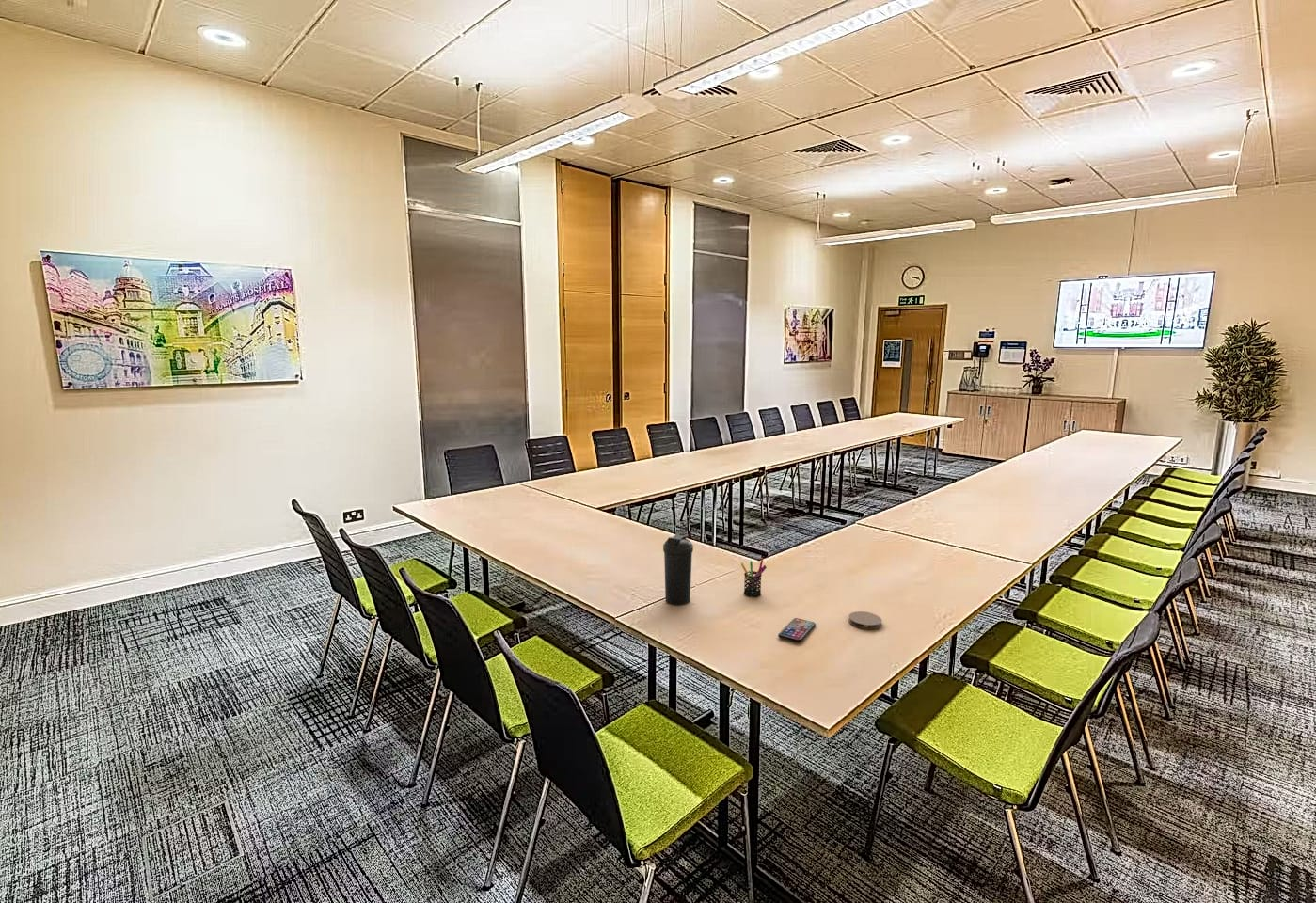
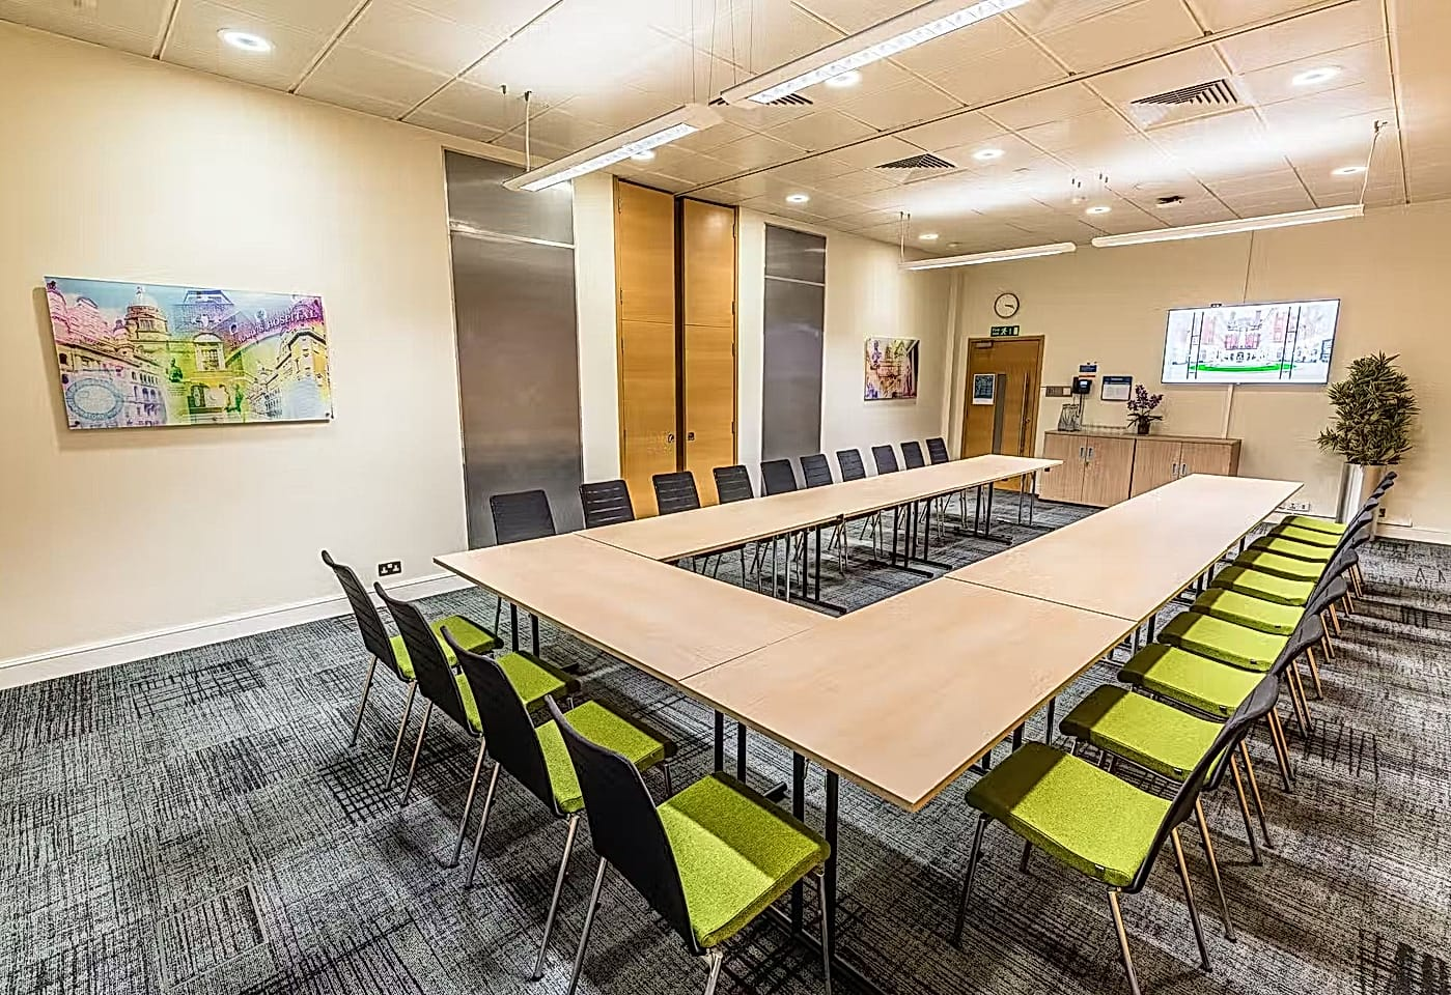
- water bottle [662,532,694,606]
- pen holder [740,559,768,598]
- smartphone [777,617,817,643]
- coaster [848,610,882,630]
